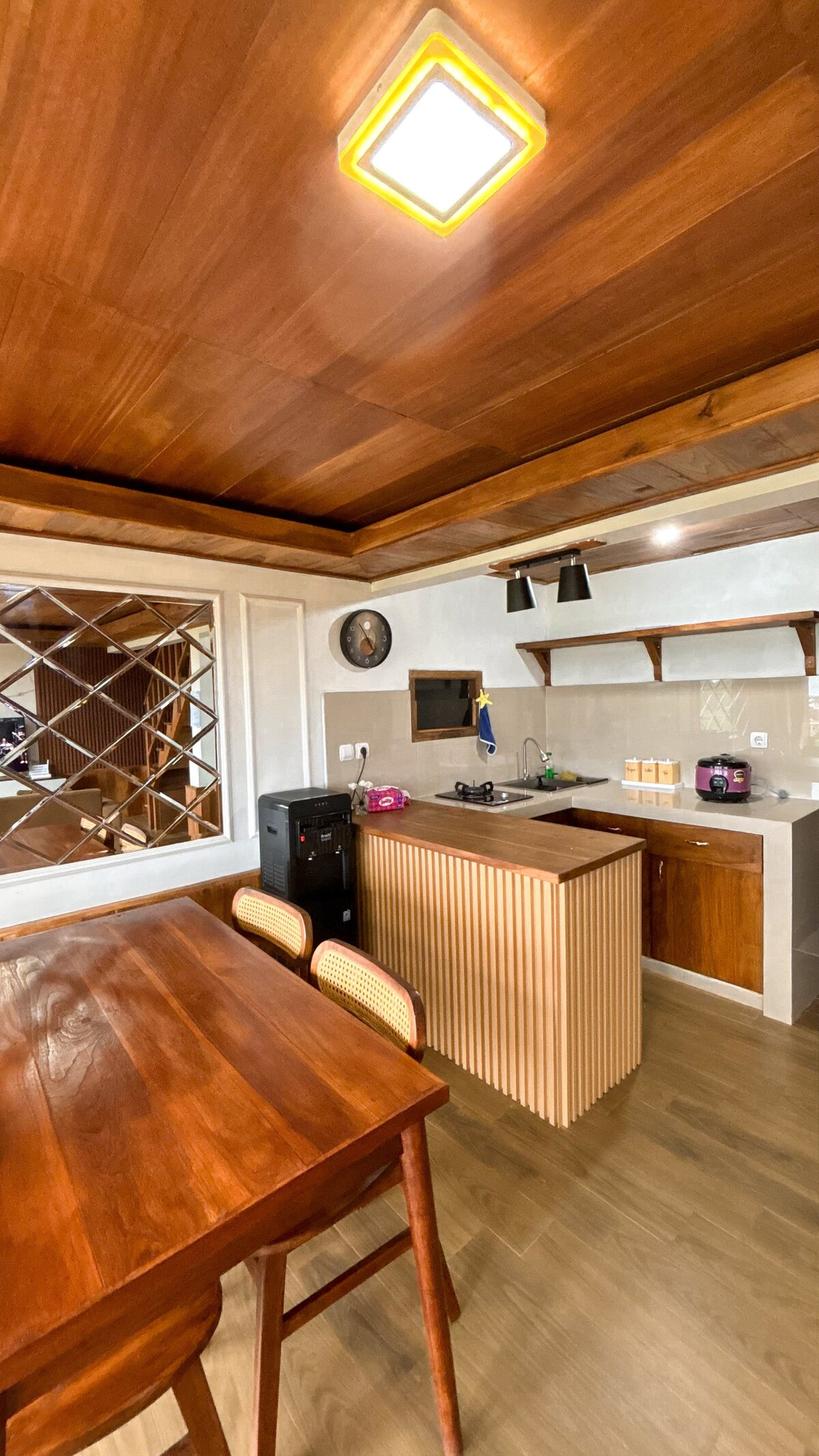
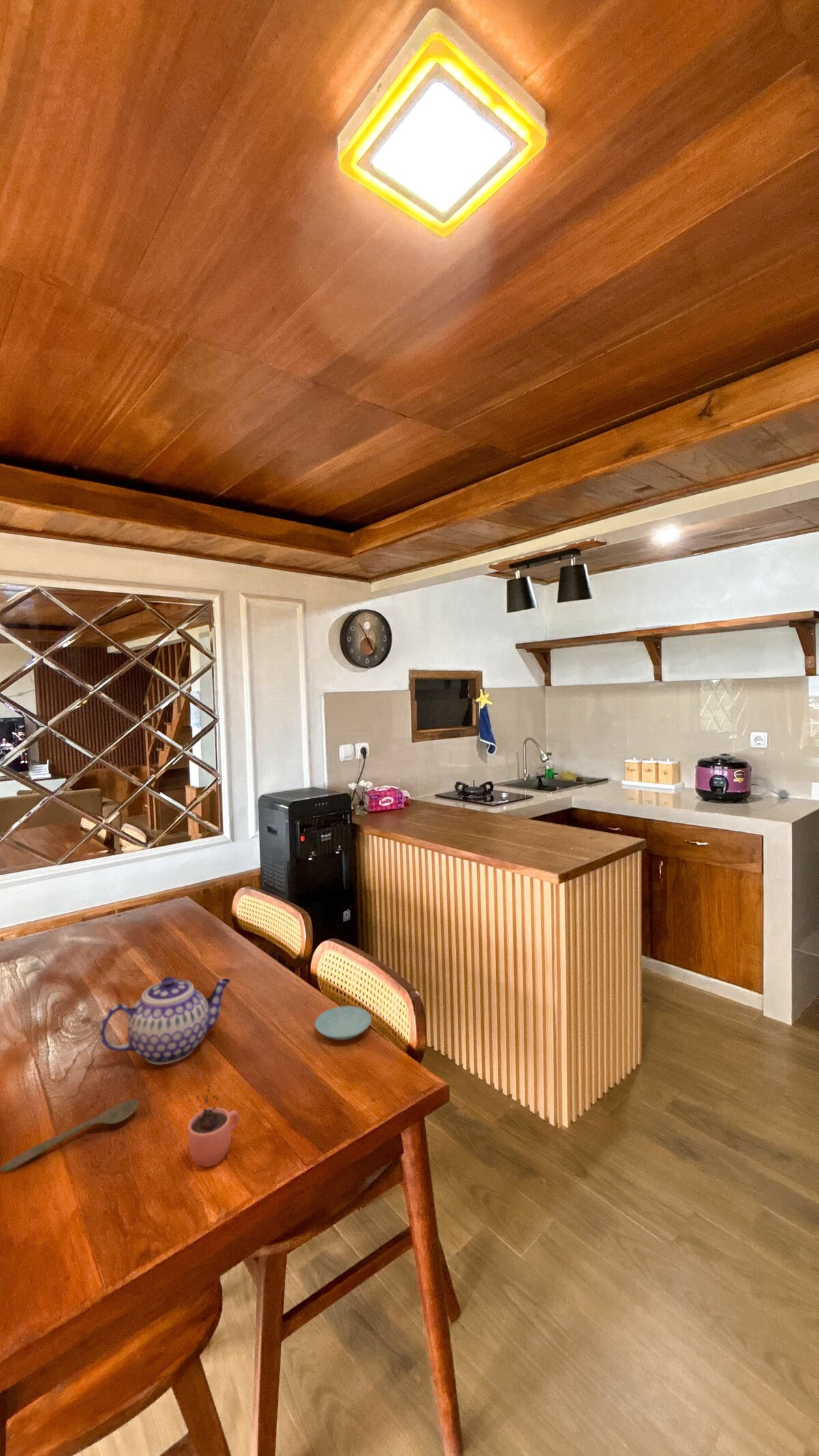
+ saucer [314,1005,372,1040]
+ cocoa [187,1084,240,1168]
+ spoon [0,1098,139,1172]
+ teapot [99,976,231,1066]
